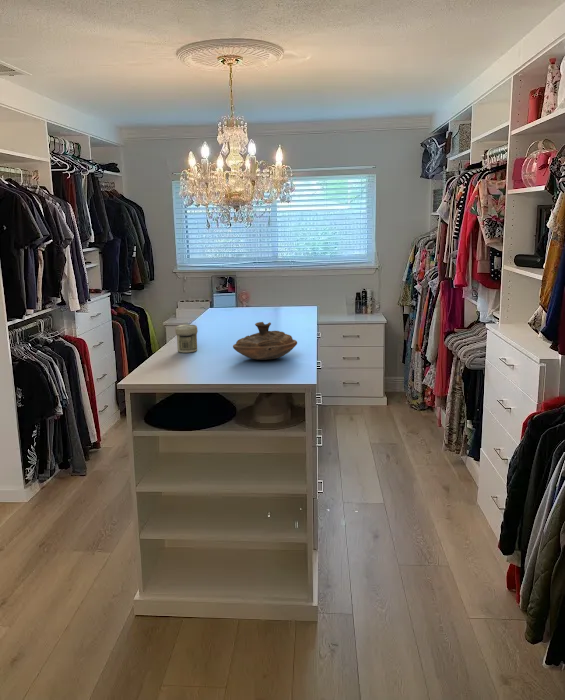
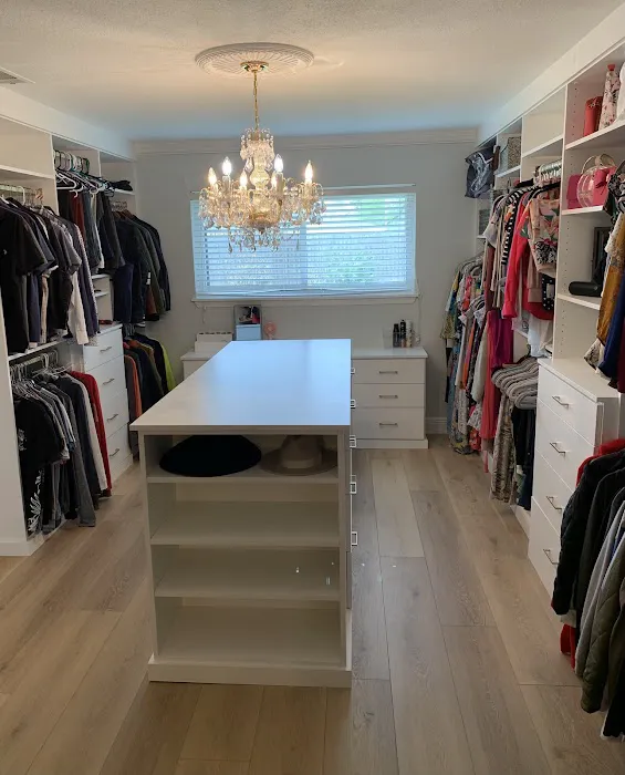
- decorative bowl [232,321,298,361]
- jar [174,324,199,354]
